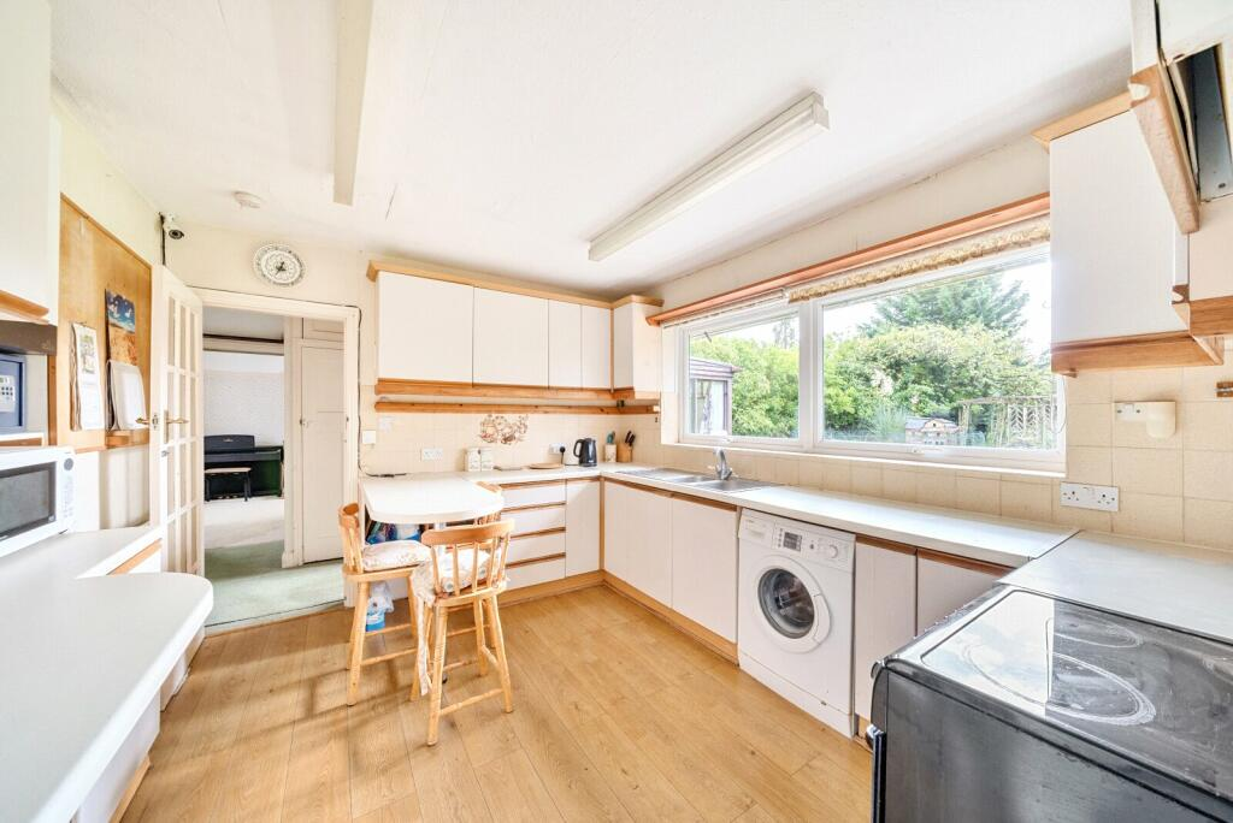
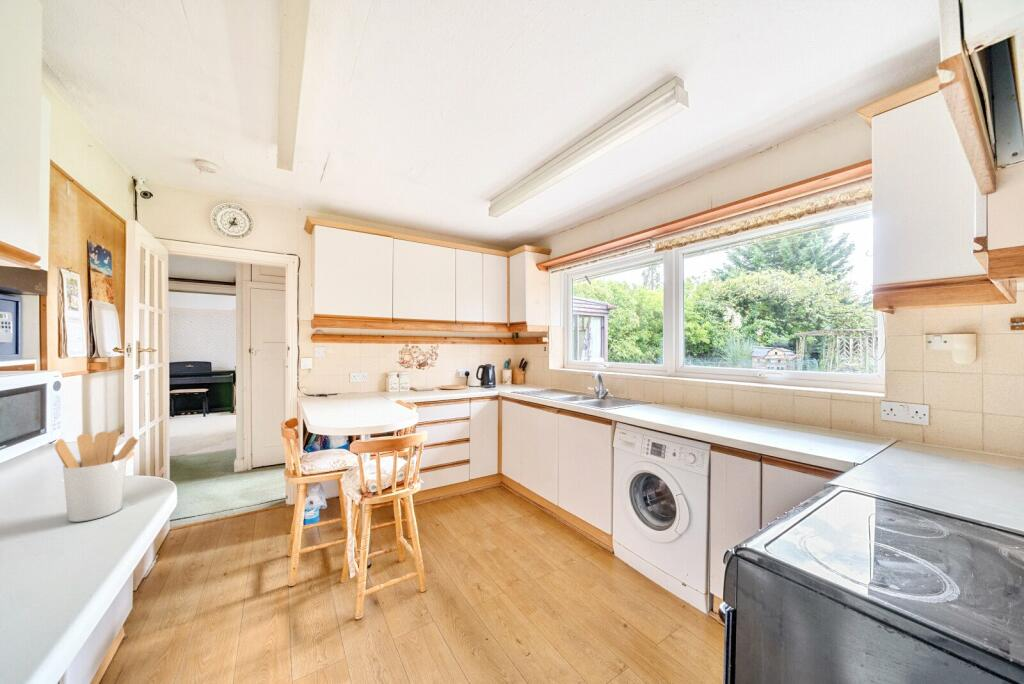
+ utensil holder [54,430,139,523]
